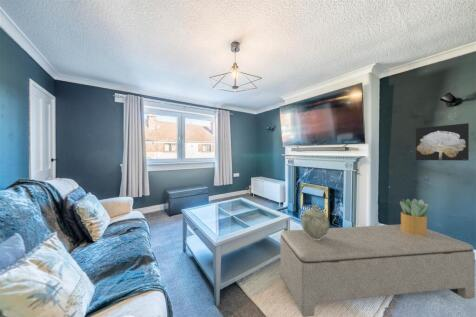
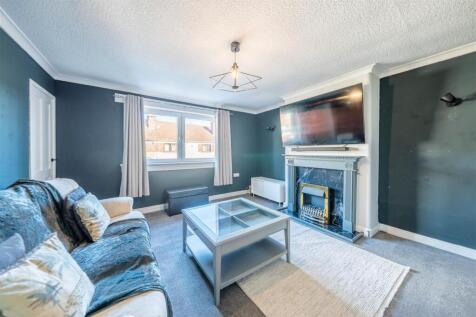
- bench [279,224,476,317]
- decorative vase [300,204,331,240]
- wall art [415,122,470,161]
- potted plant [399,198,430,236]
